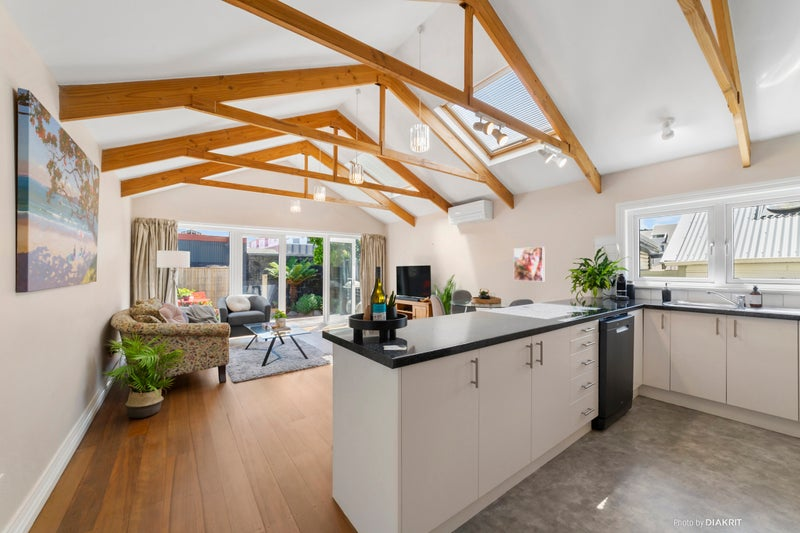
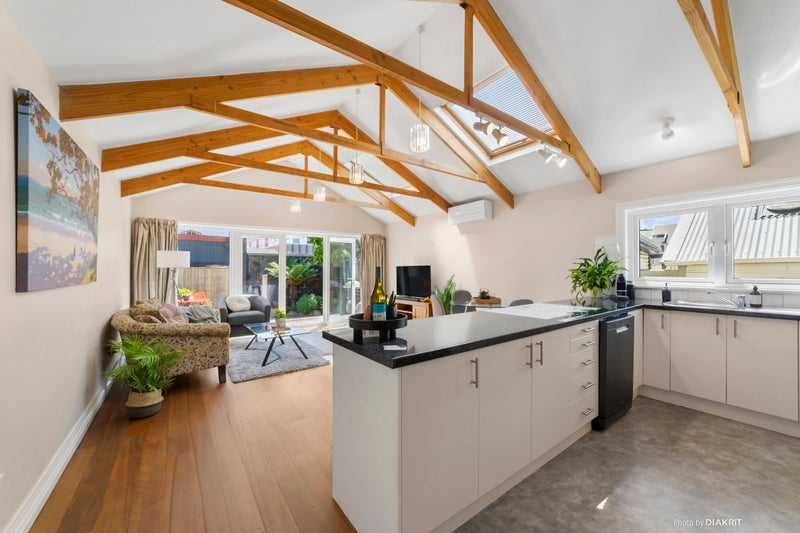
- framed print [513,246,546,282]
